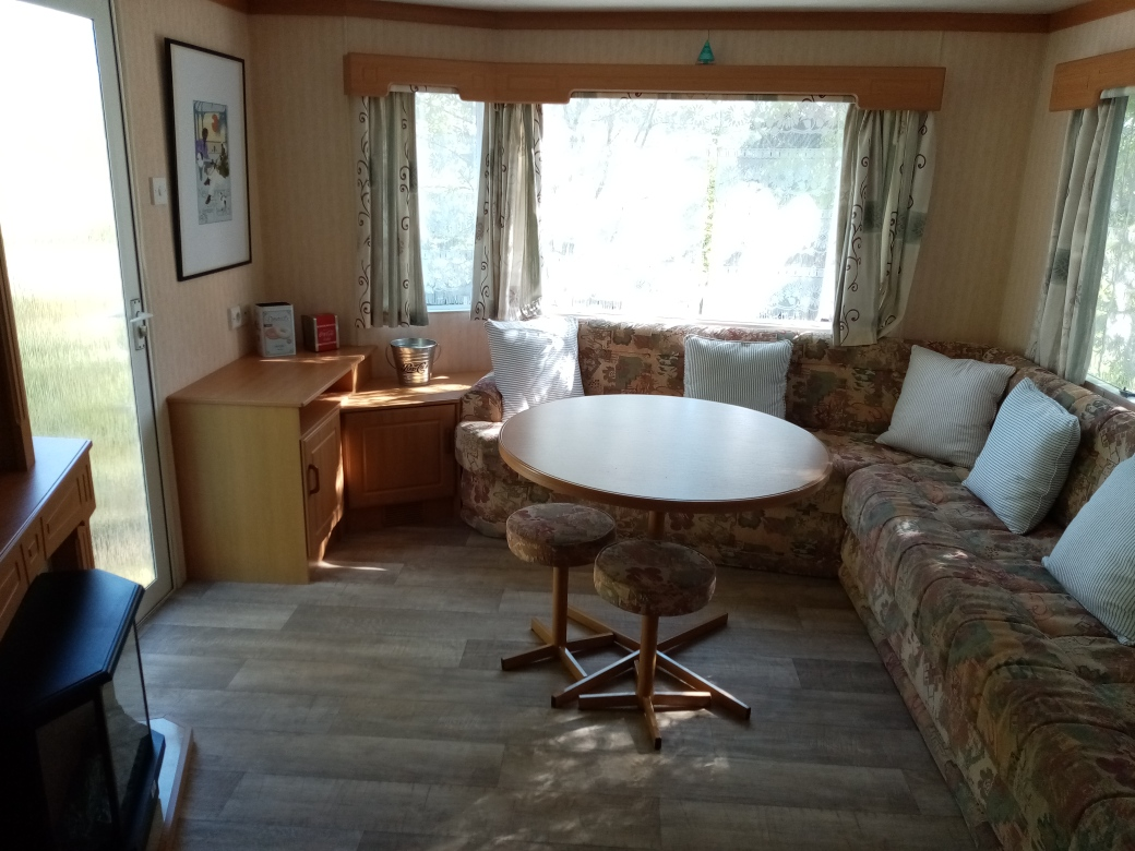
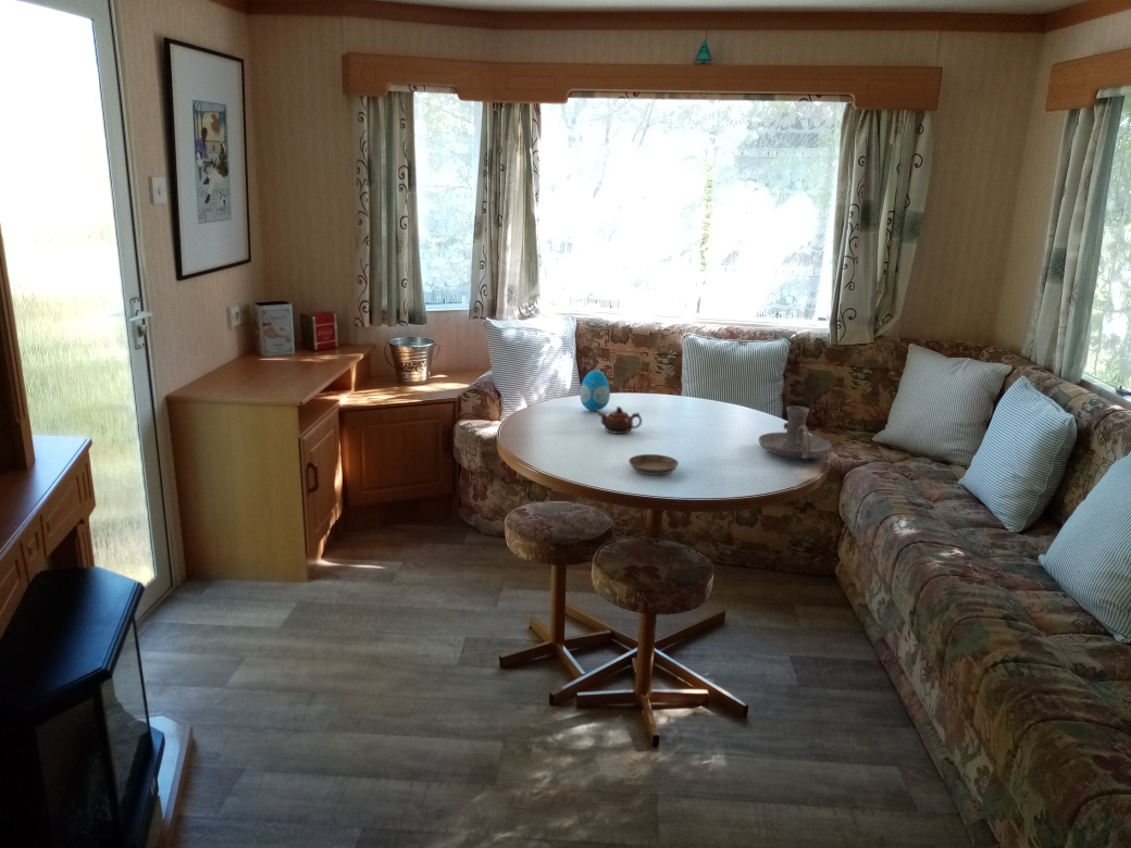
+ decorative egg [579,370,611,412]
+ saucer [627,453,680,476]
+ candle holder [758,406,832,460]
+ teapot [597,406,643,435]
